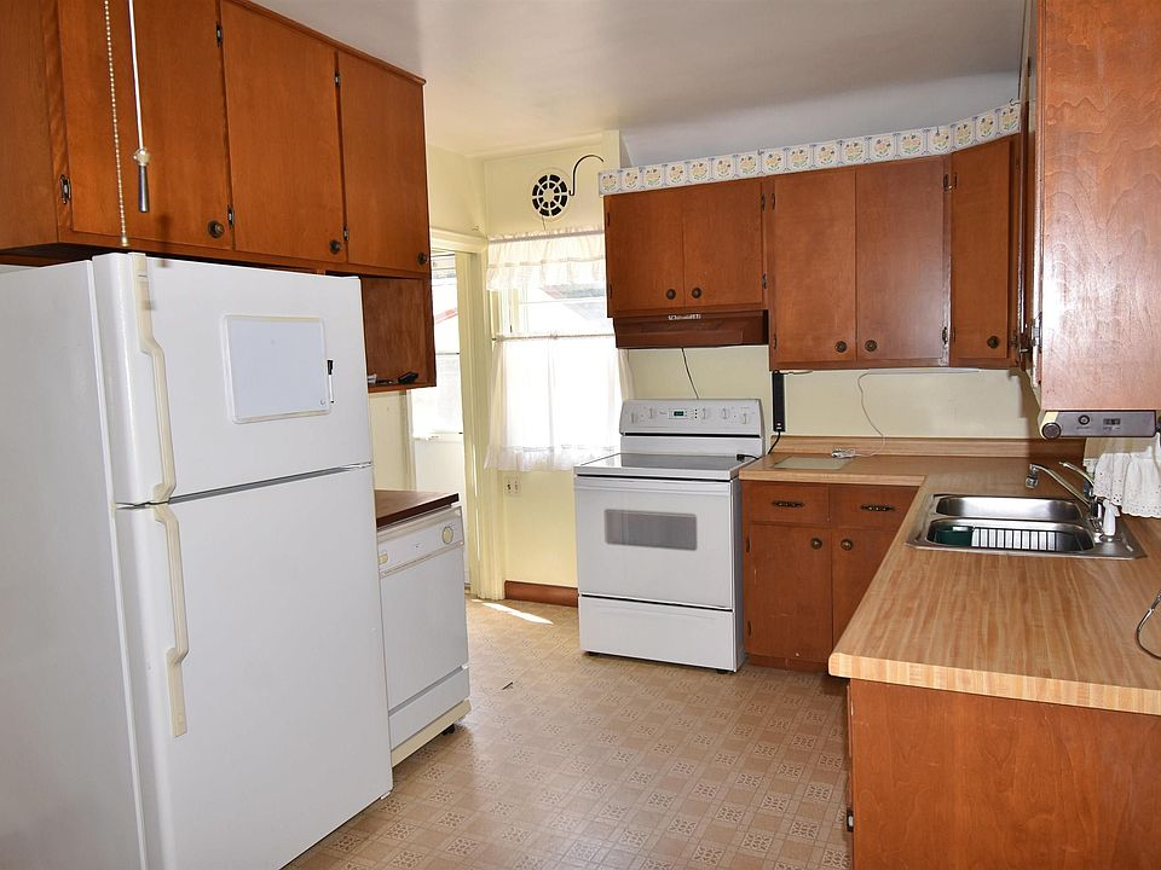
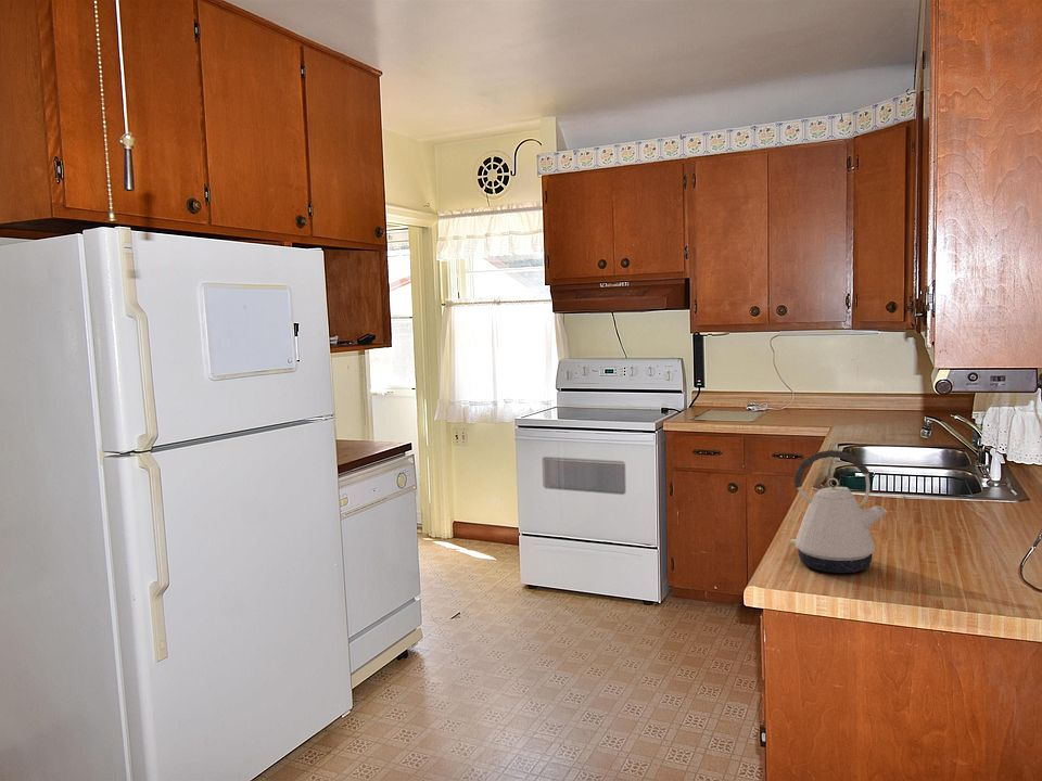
+ kettle [788,449,888,574]
